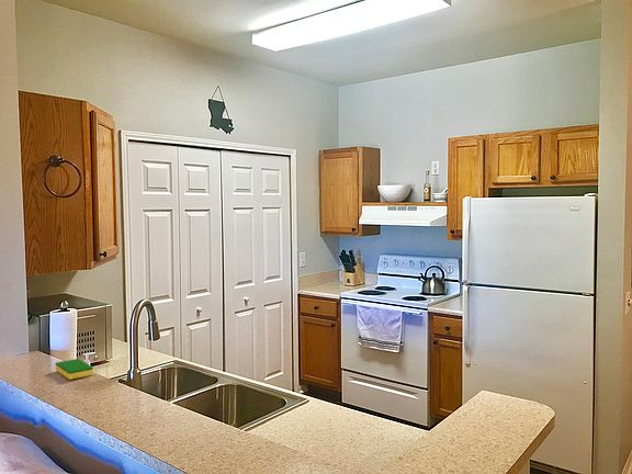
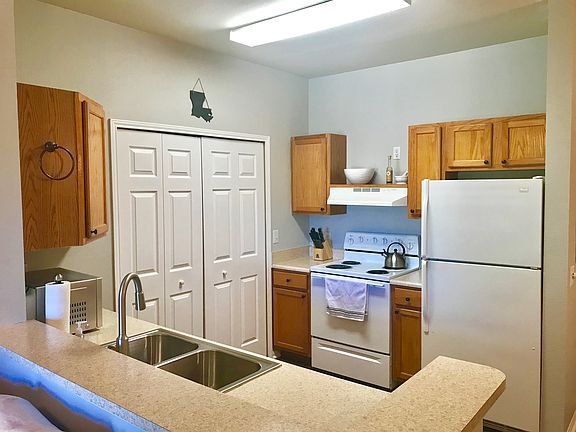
- dish sponge [54,358,94,381]
